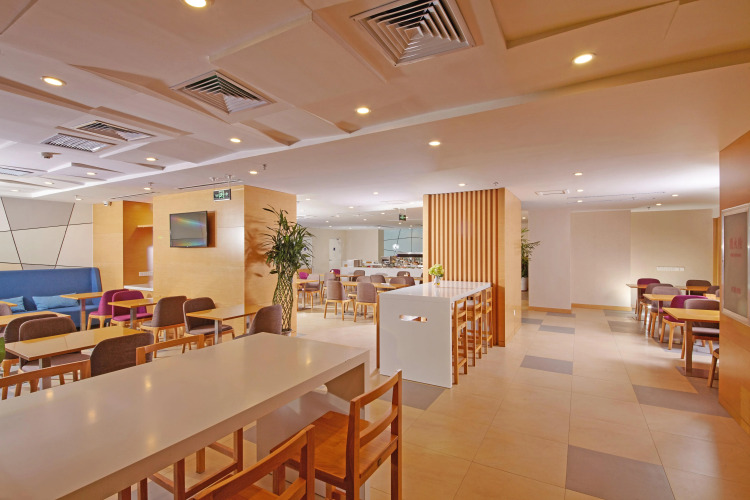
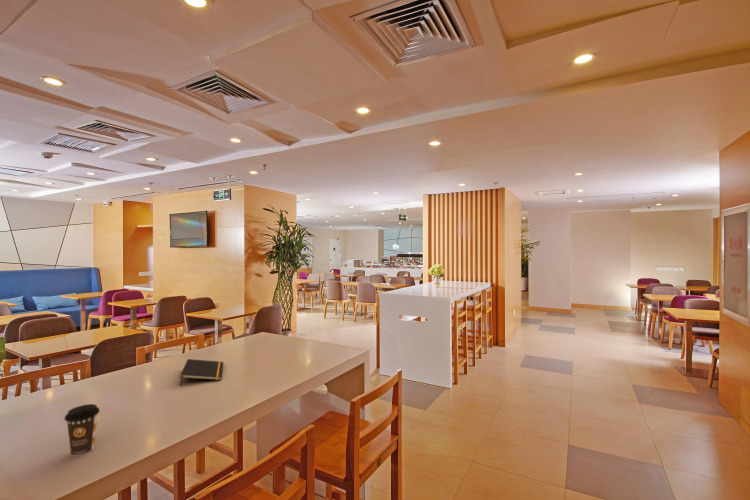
+ notepad [179,358,224,387]
+ coffee cup [63,403,101,457]
